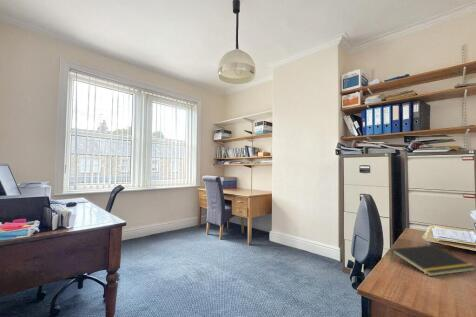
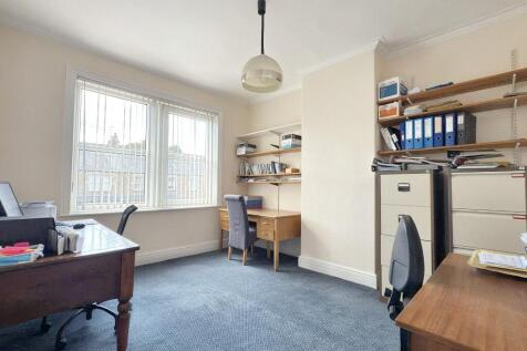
- notepad [389,244,476,277]
